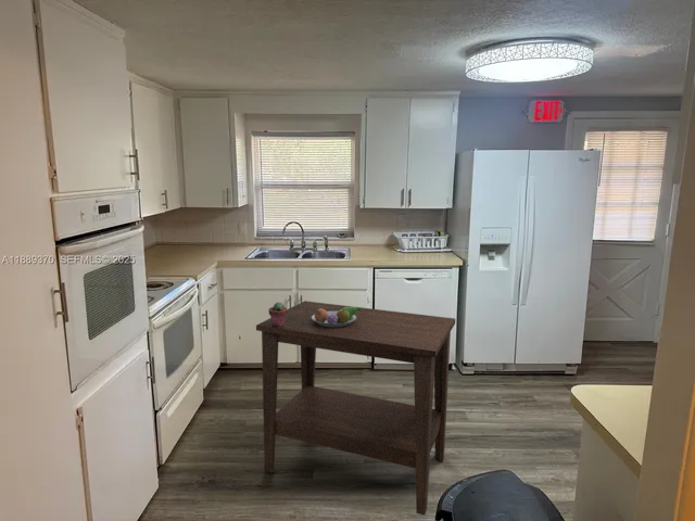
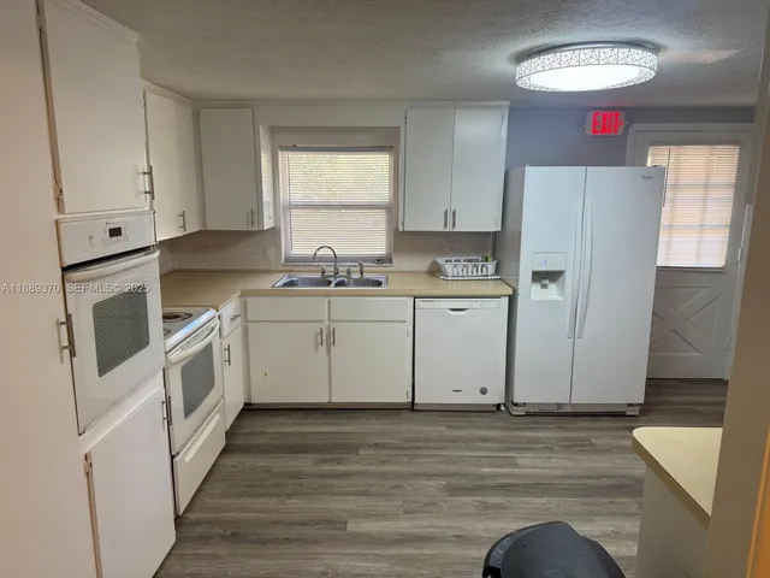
- potted succulent [267,301,288,327]
- fruit bowl [312,306,362,327]
- side table [255,300,456,517]
